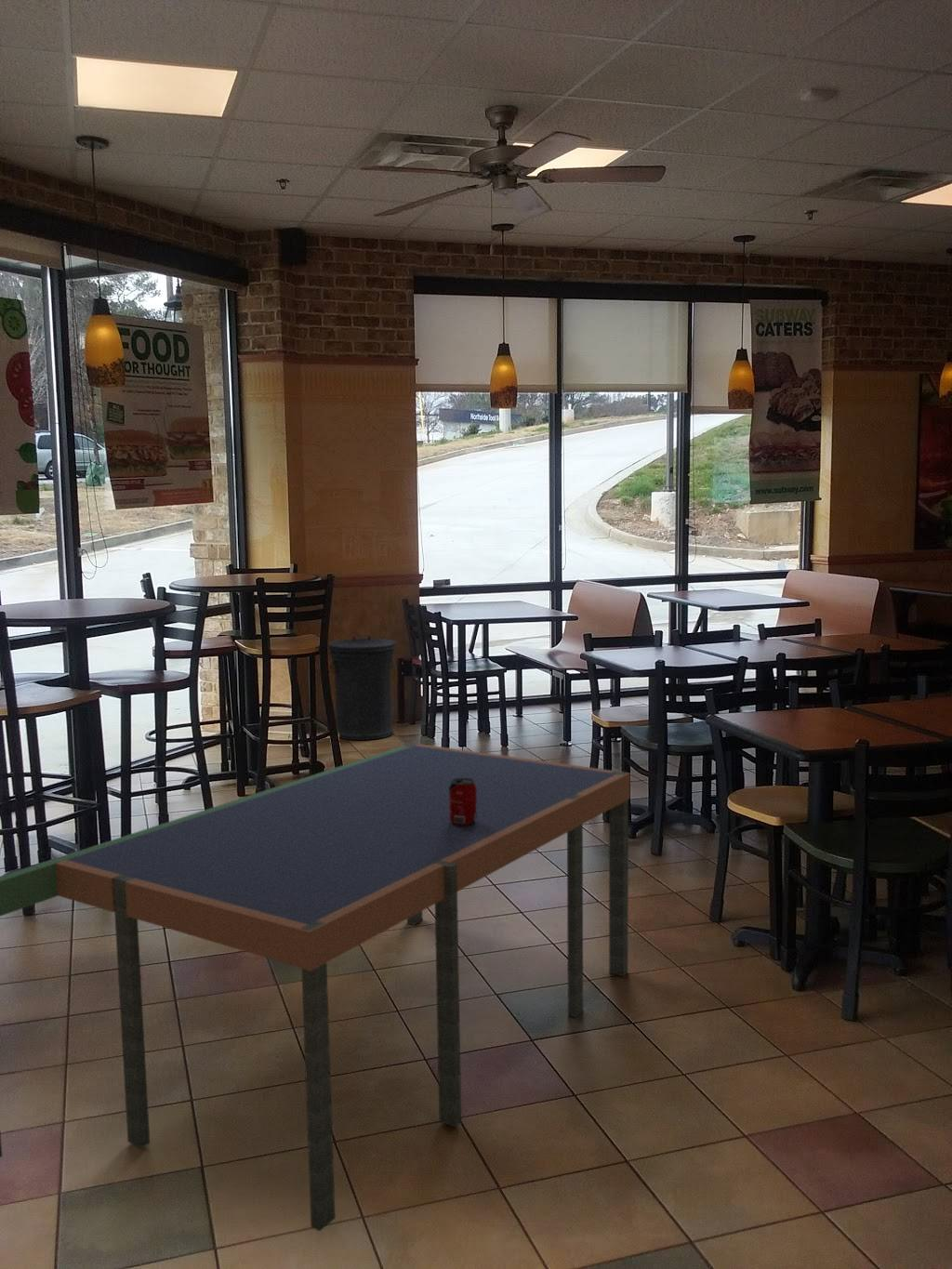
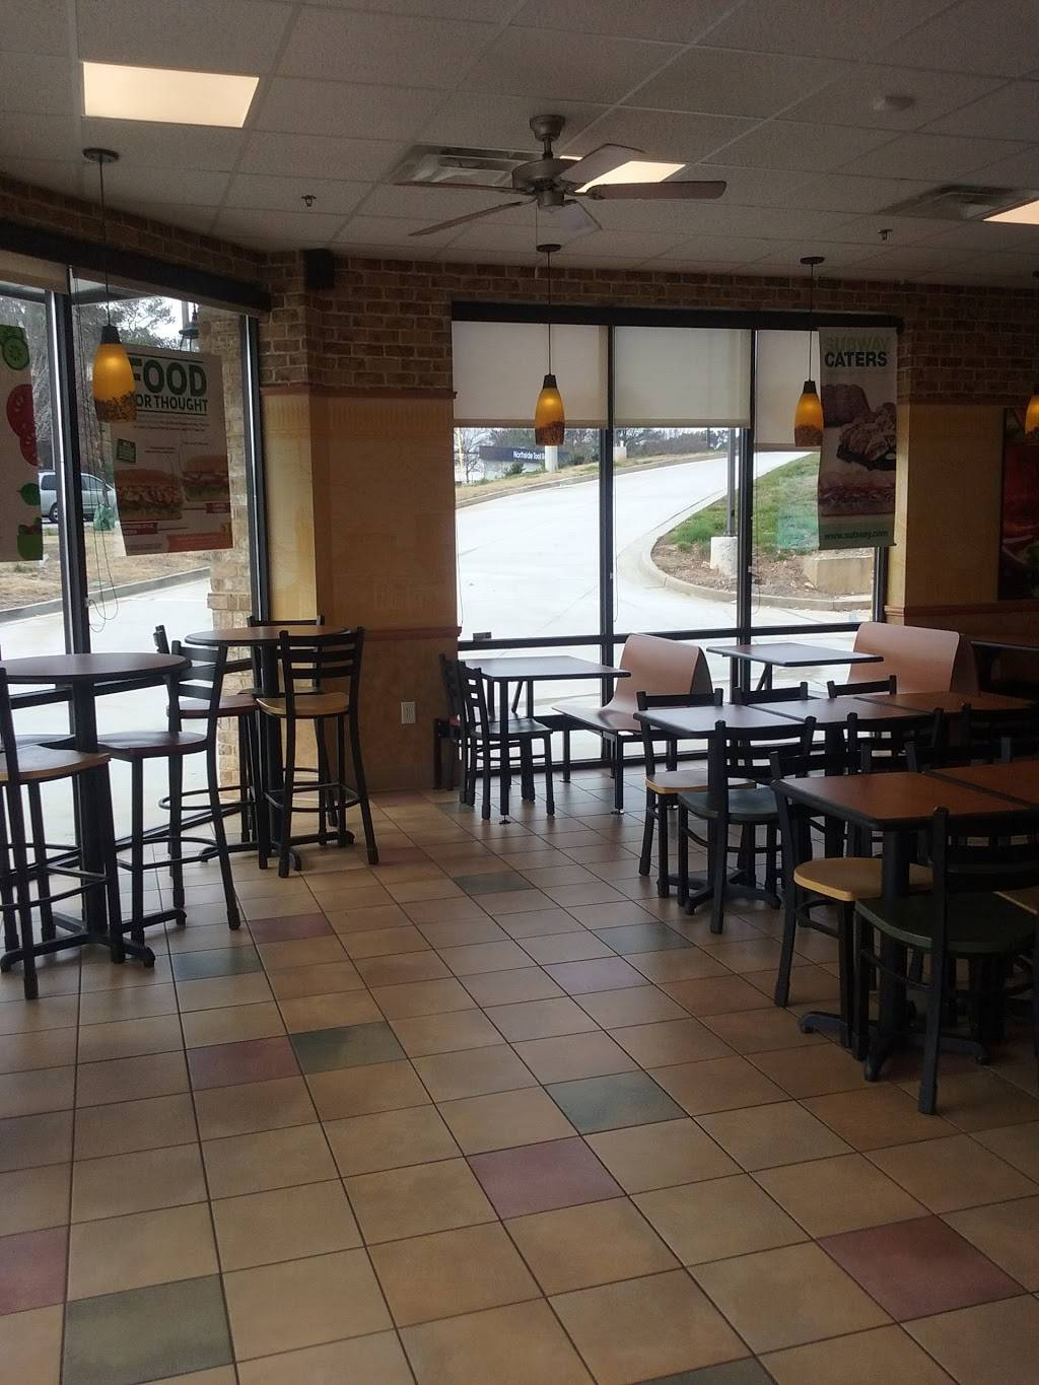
- pop [449,778,477,826]
- dining table [0,742,631,1232]
- trash can [328,634,397,741]
